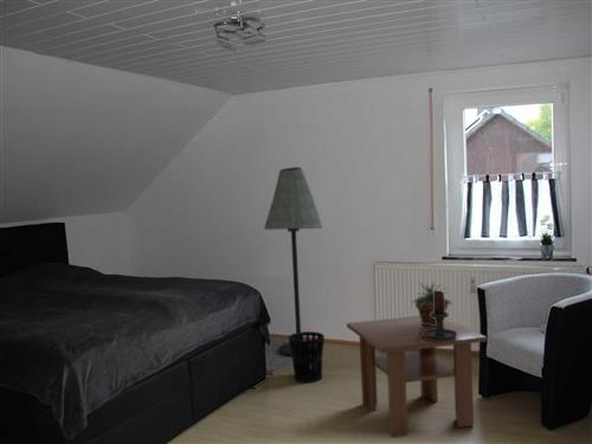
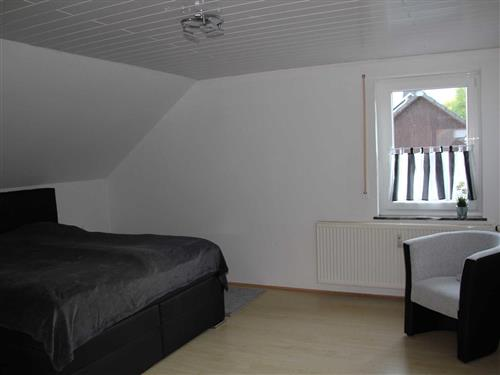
- candle holder [414,290,457,340]
- potted plant [410,282,453,326]
- wastebasket [288,330,326,384]
- floor lamp [263,166,323,358]
- coffee table [346,315,488,438]
